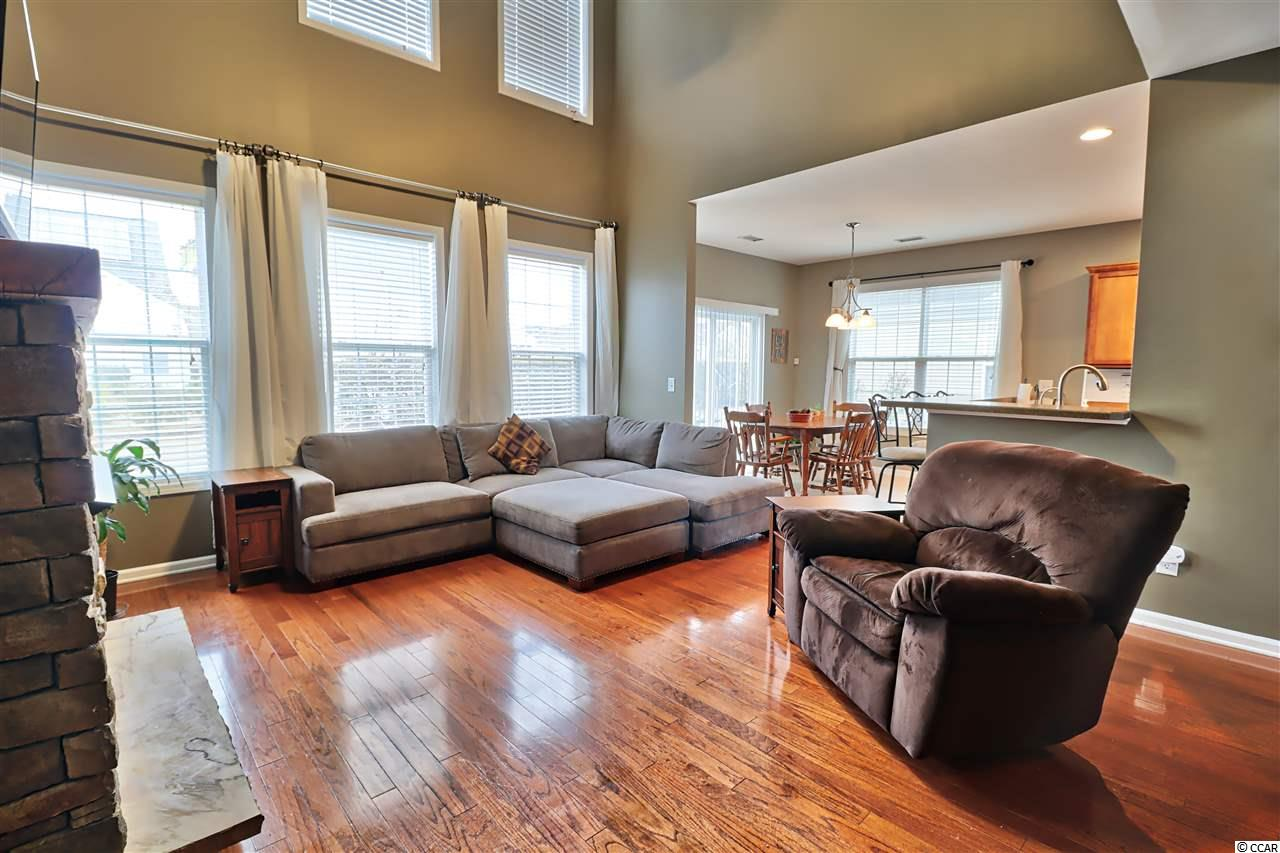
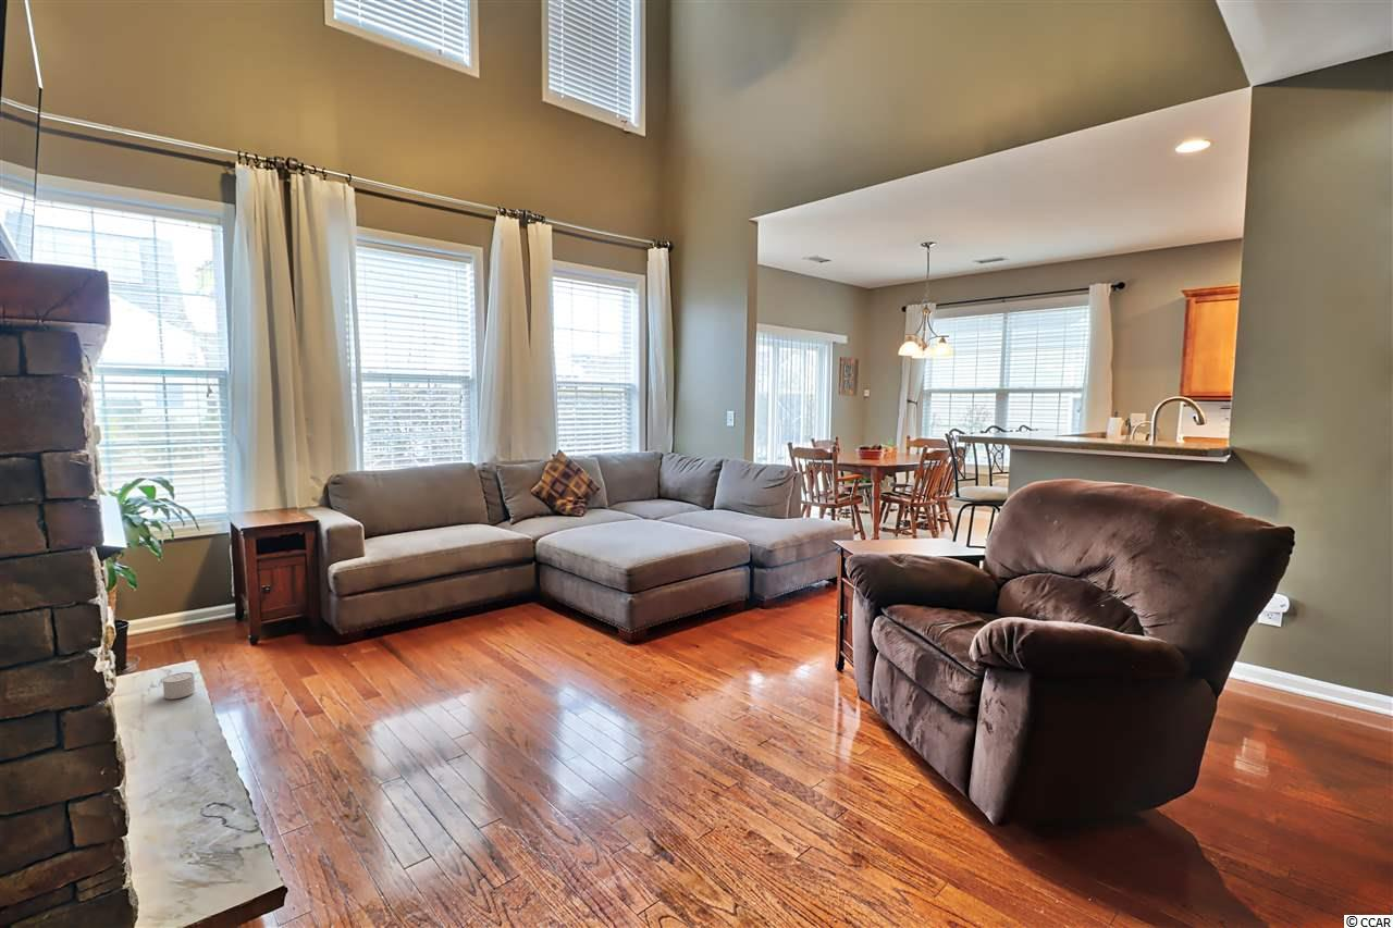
+ candle [160,671,197,701]
